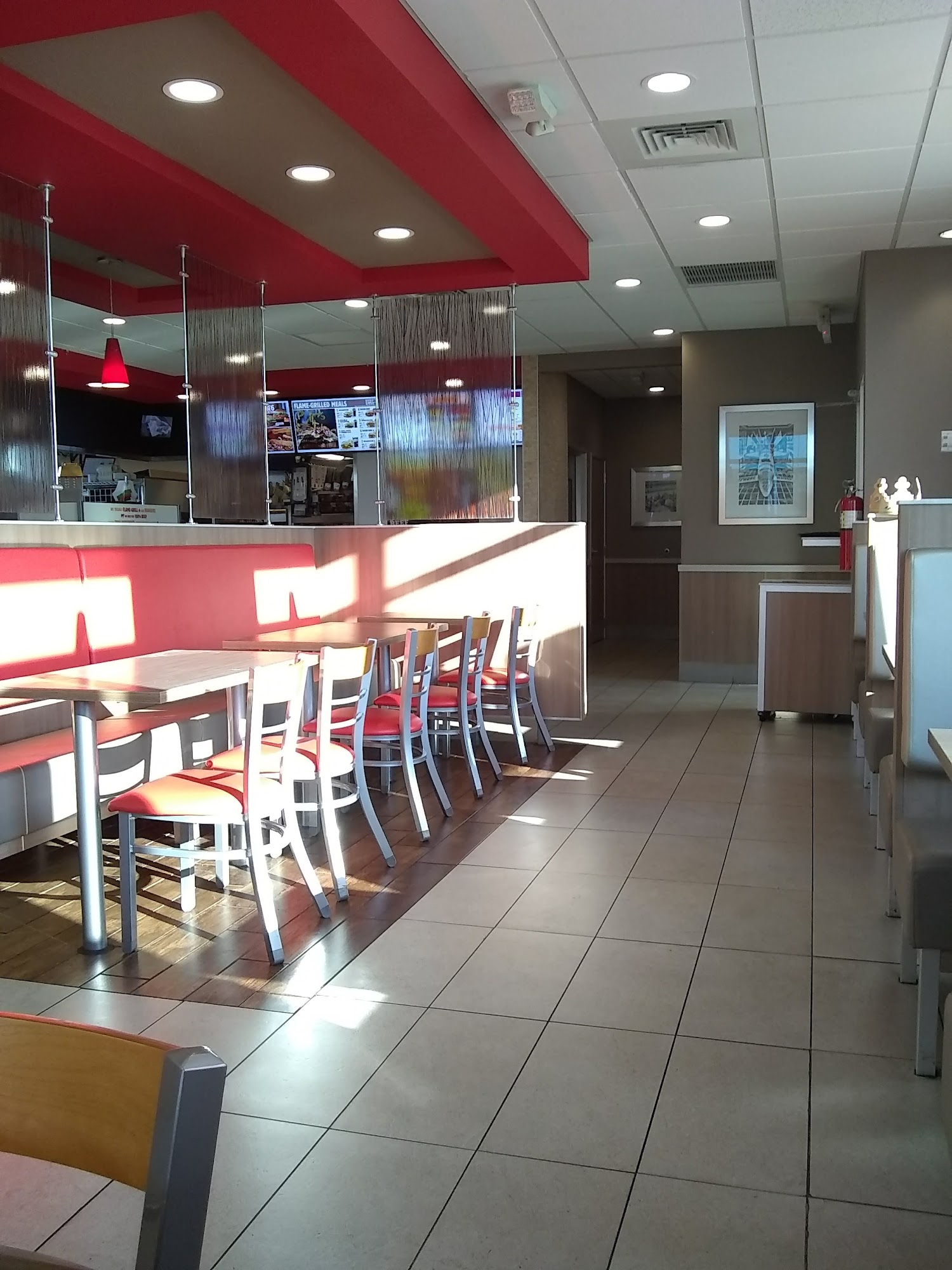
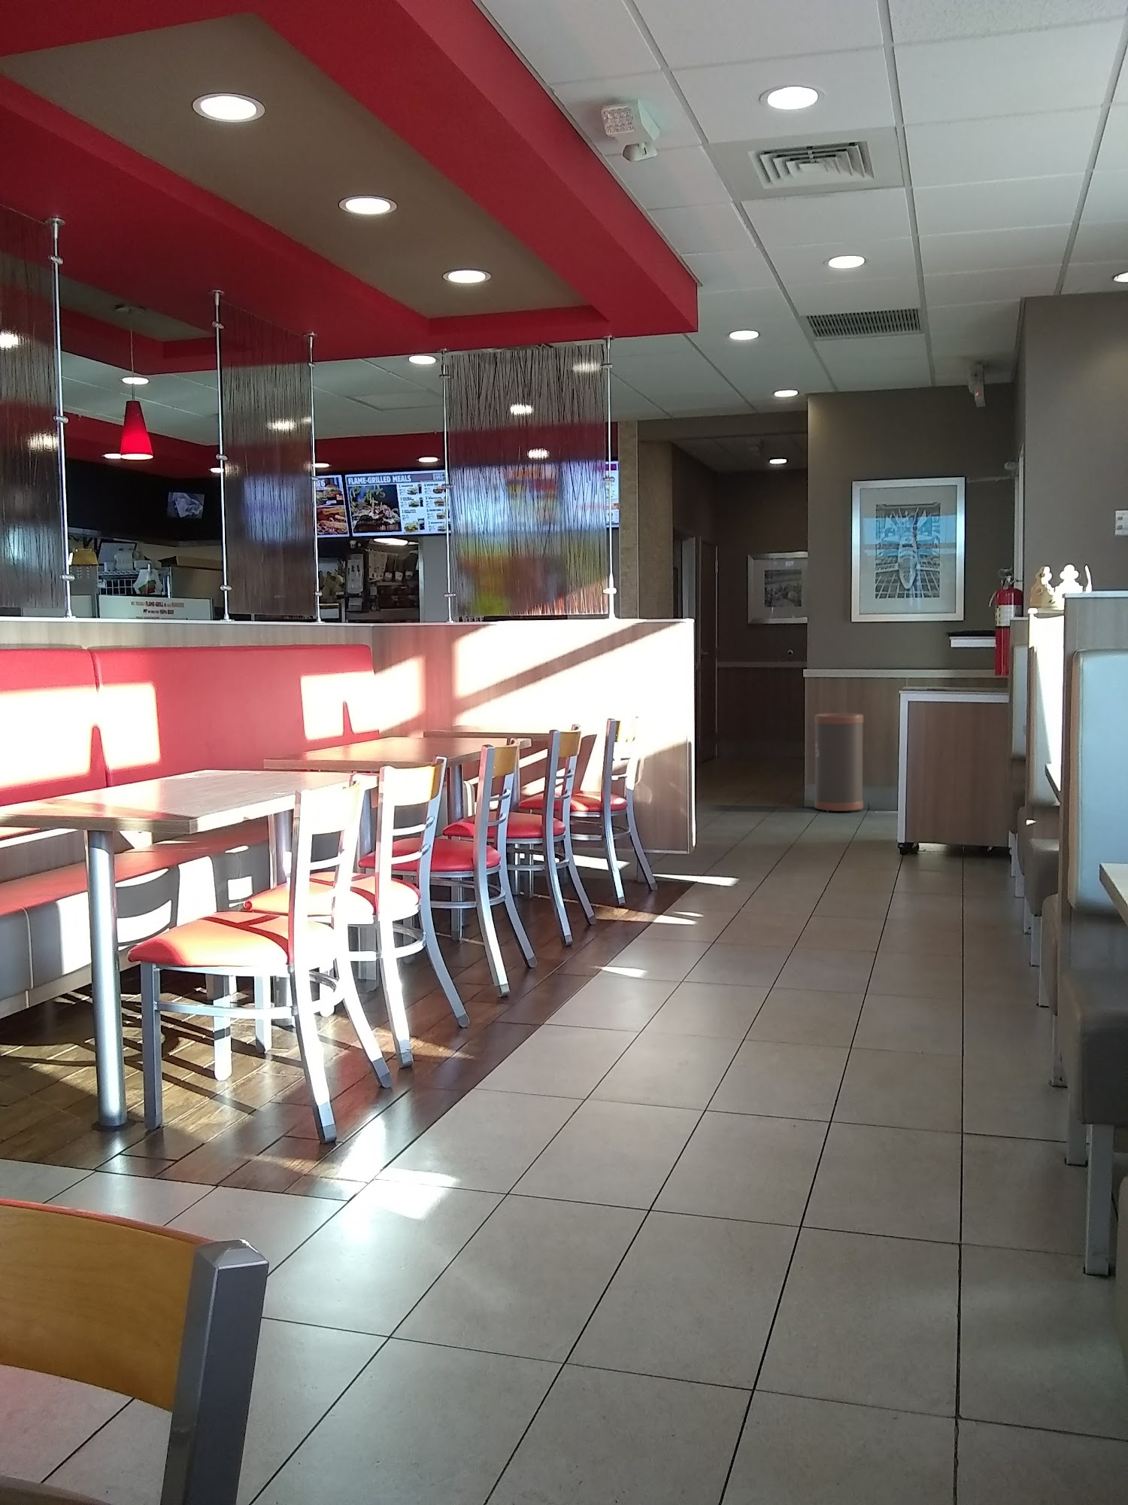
+ trash can [814,712,864,813]
